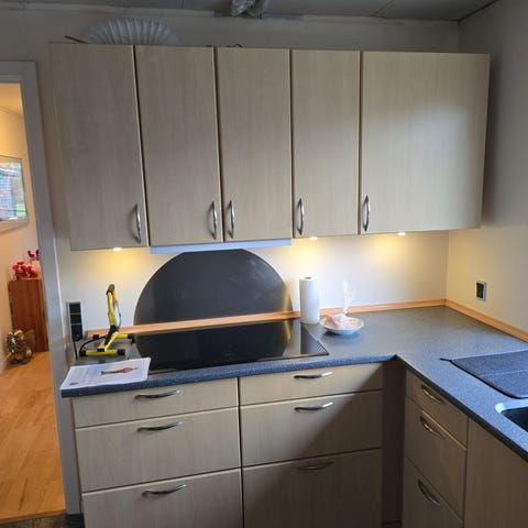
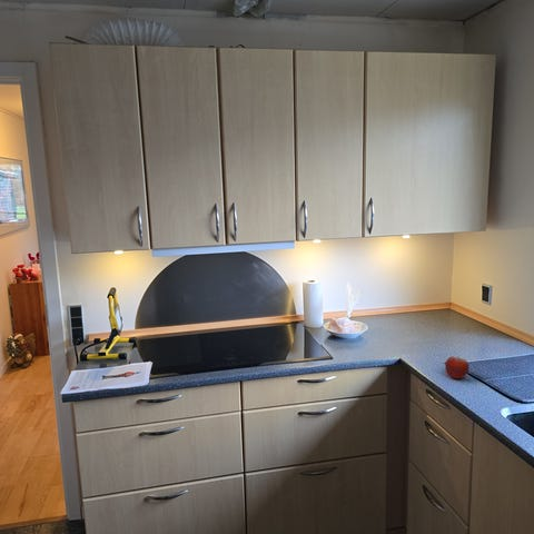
+ fruit [444,355,471,379]
